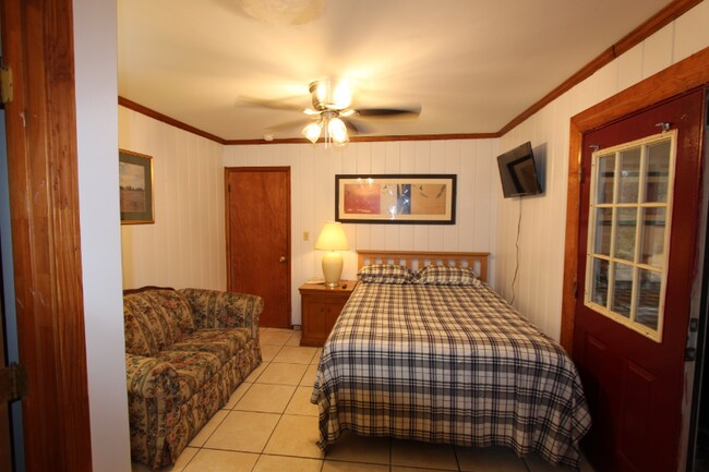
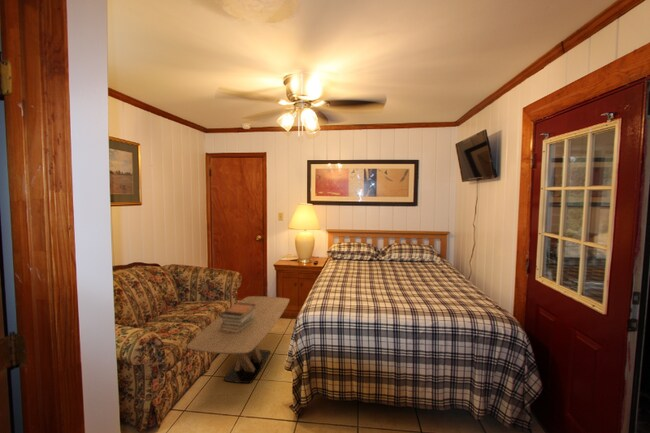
+ coffee table [186,295,291,384]
+ book stack [220,302,256,333]
